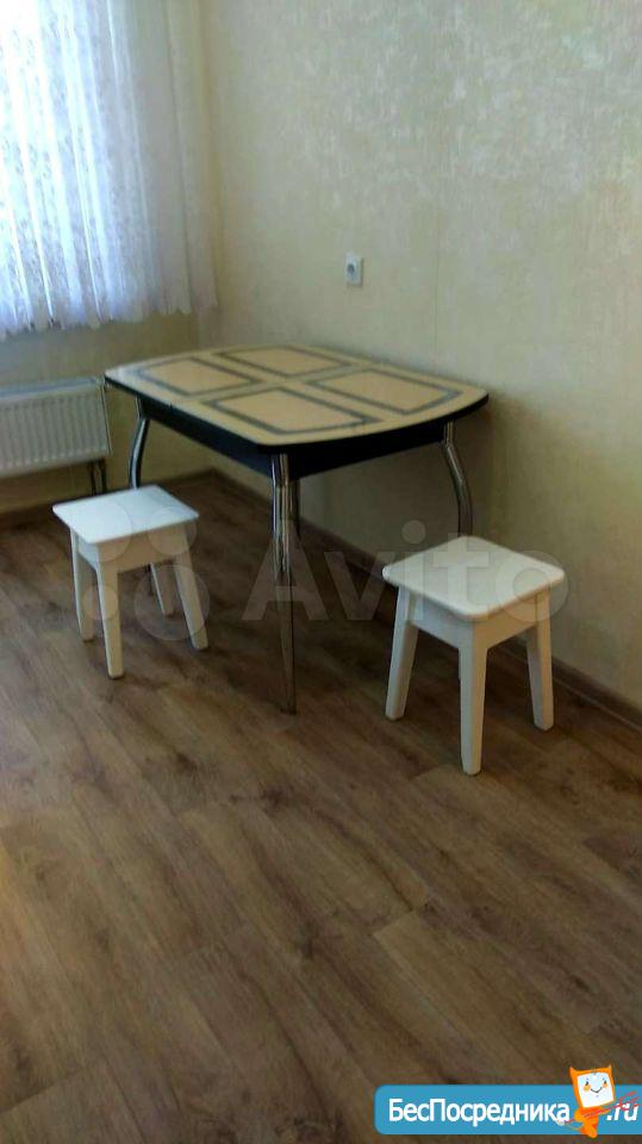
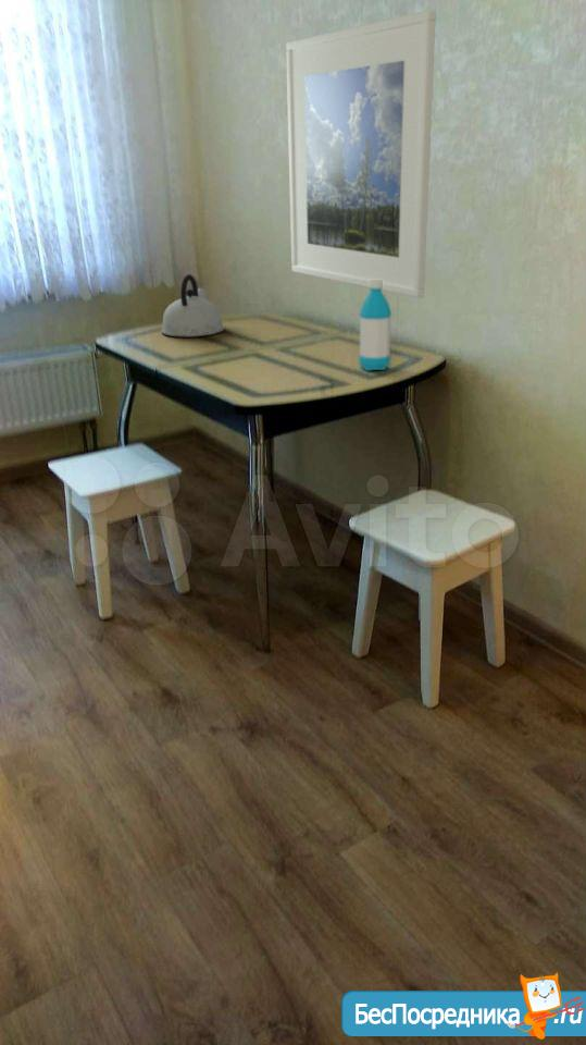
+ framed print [285,9,437,298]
+ water bottle [358,280,392,372]
+ kettle [161,273,225,337]
